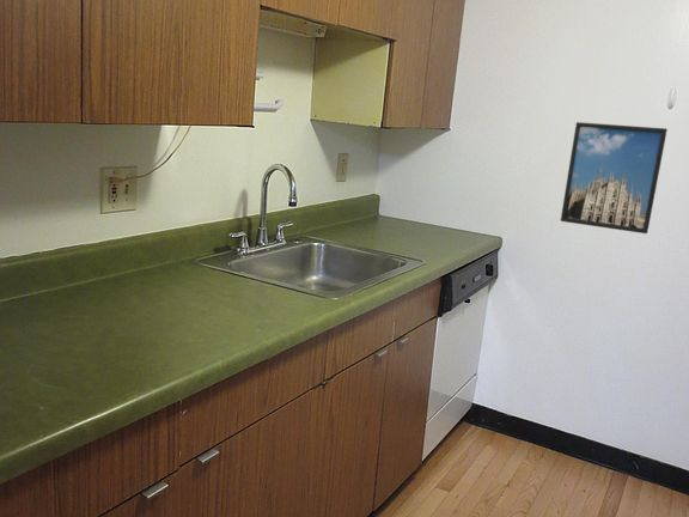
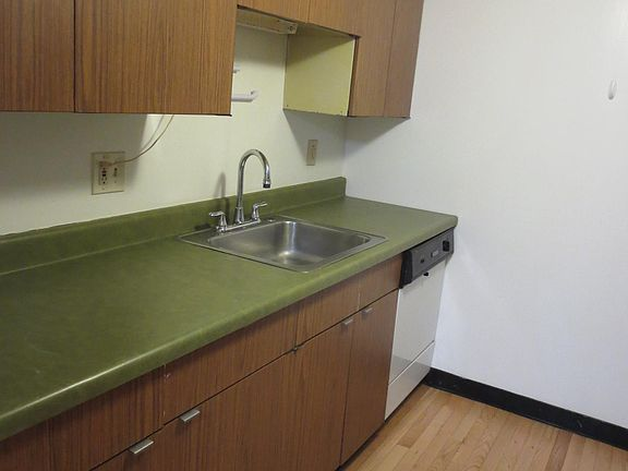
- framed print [560,121,669,235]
